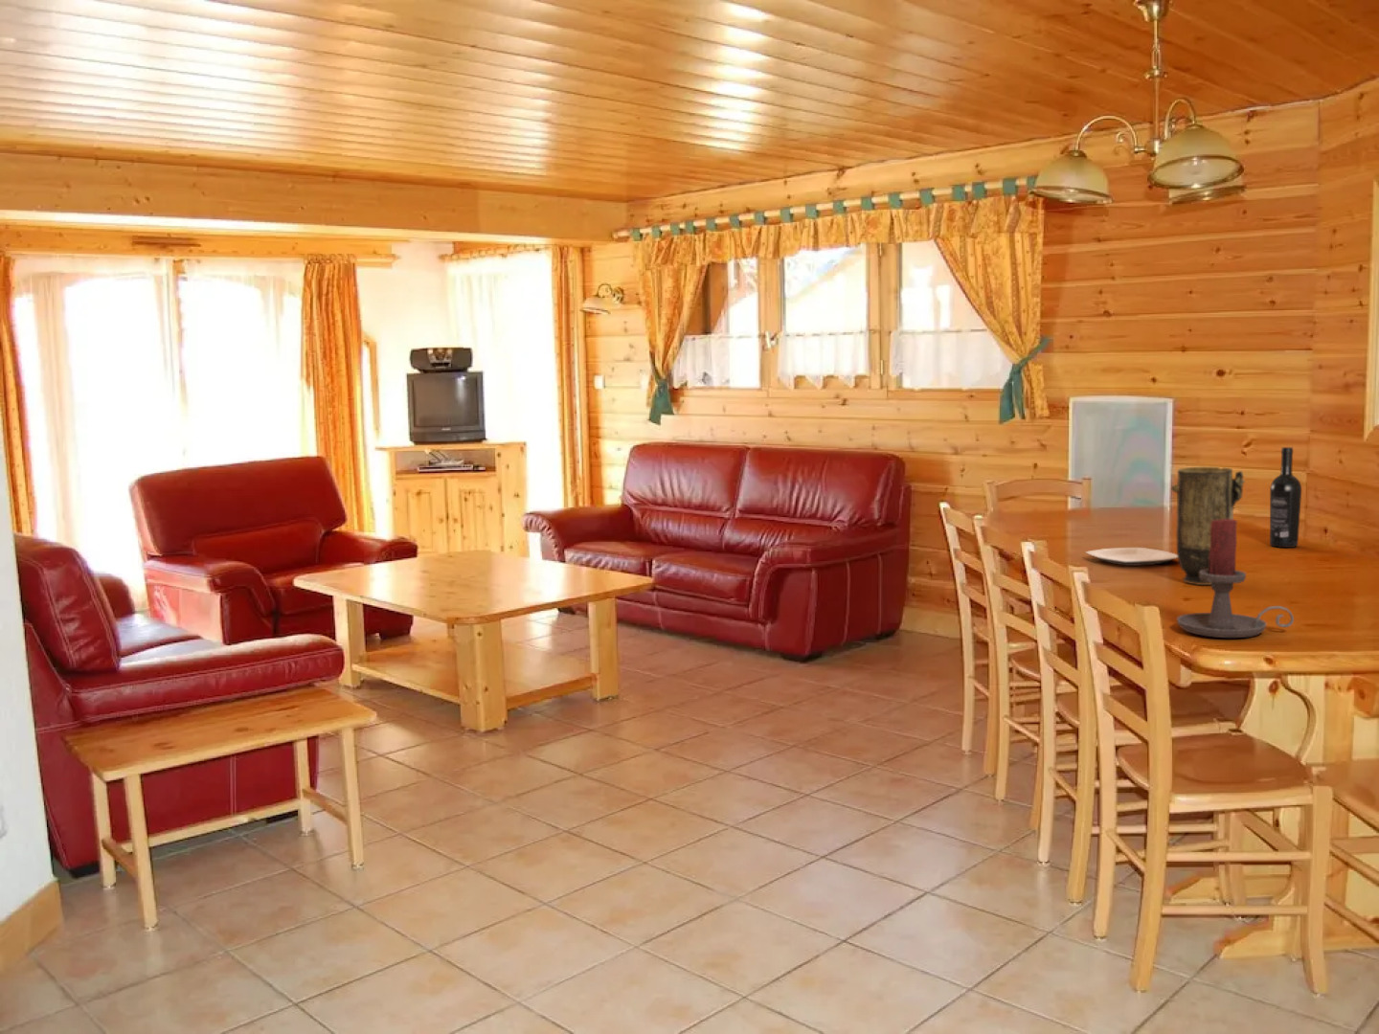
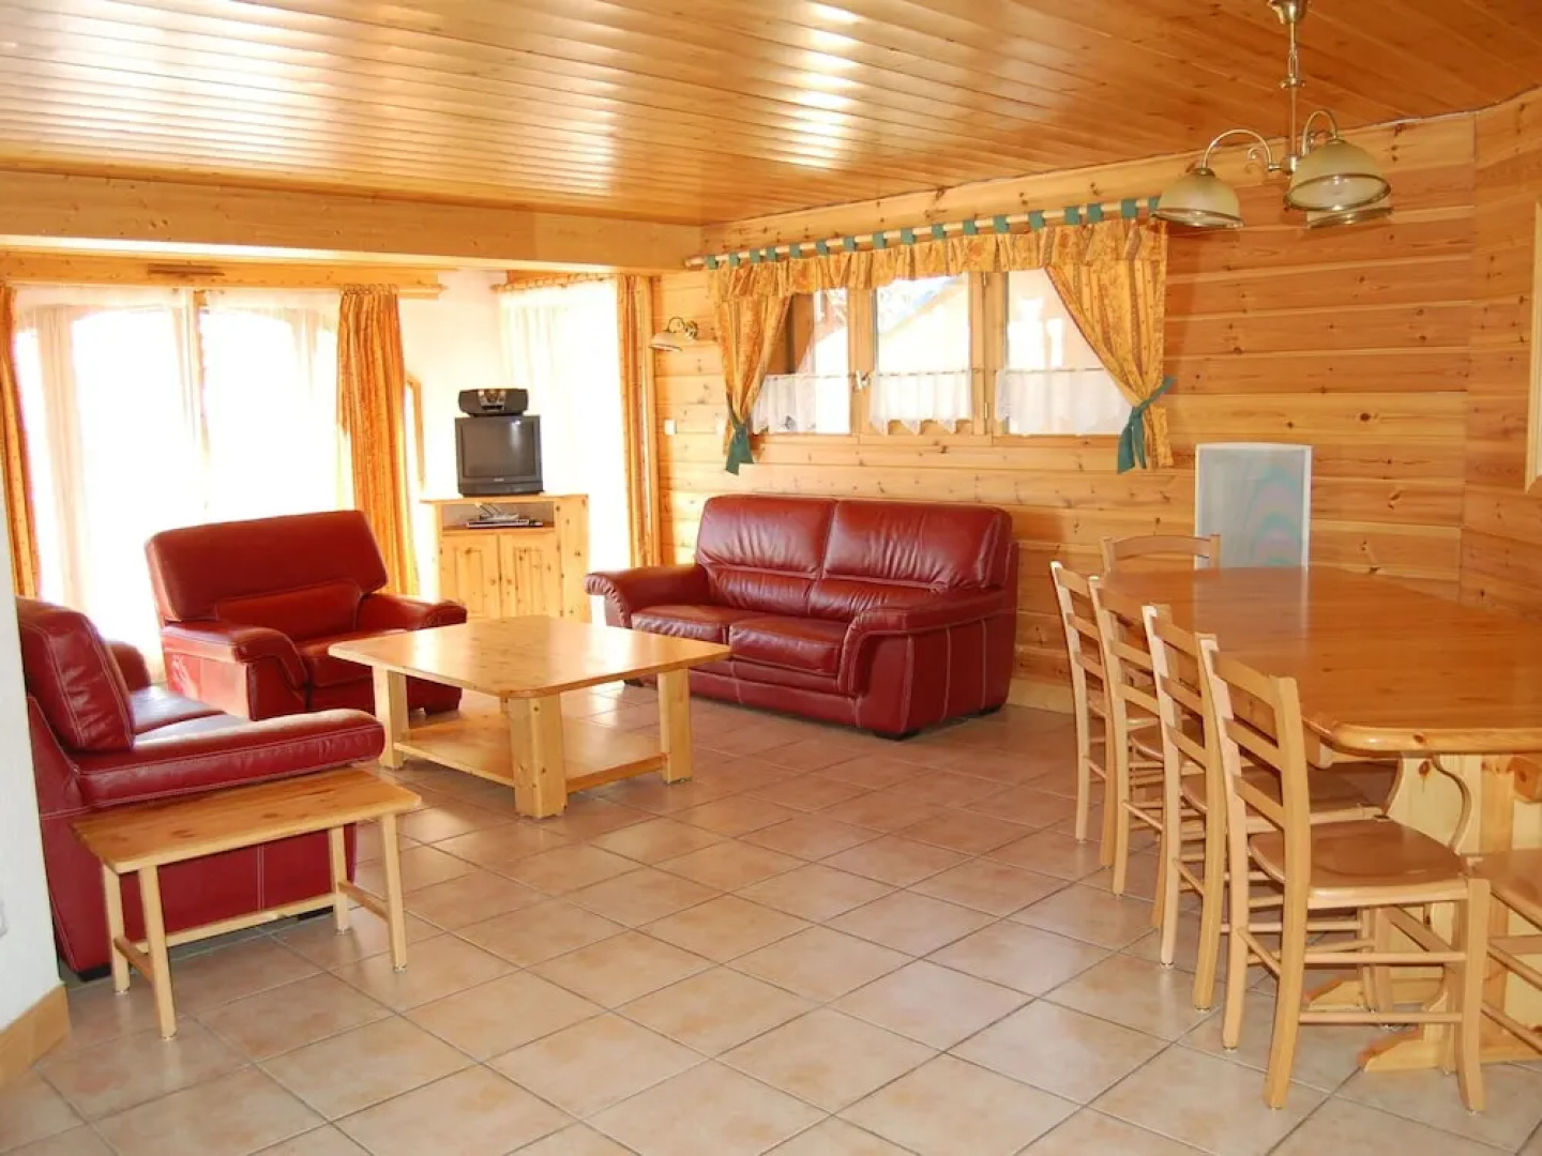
- candle holder [1176,518,1294,639]
- wine bottle [1269,446,1302,548]
- vase [1171,466,1245,585]
- plate [1085,546,1178,567]
